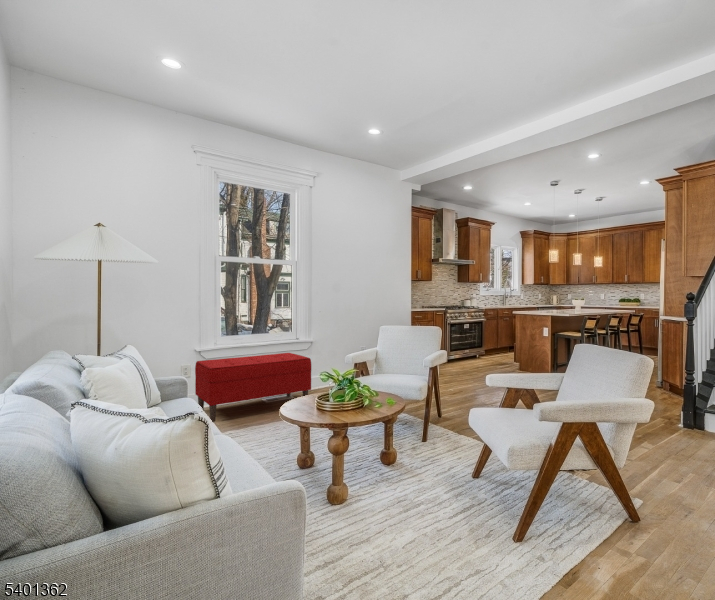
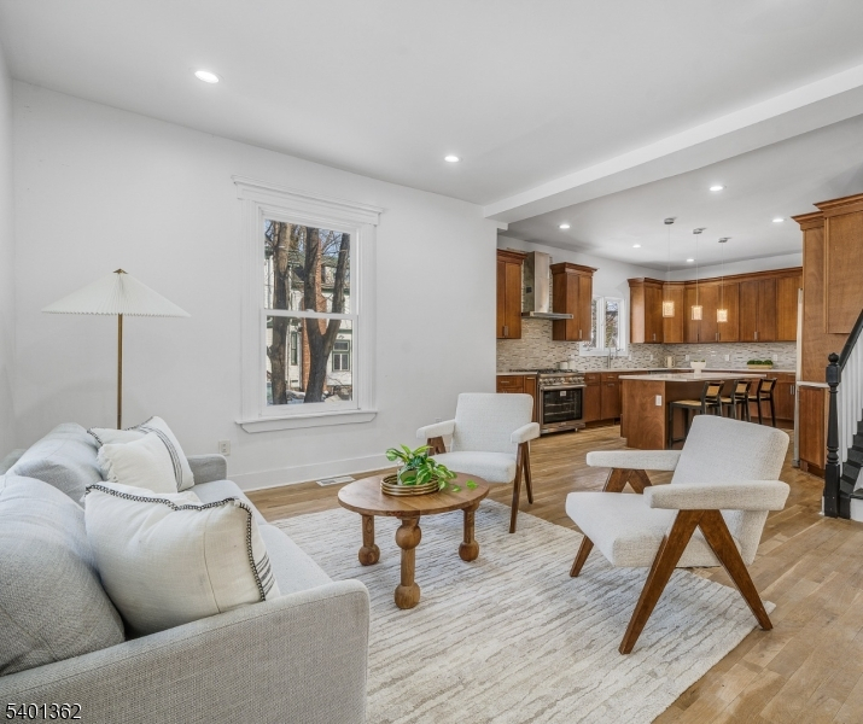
- bench [194,352,312,423]
